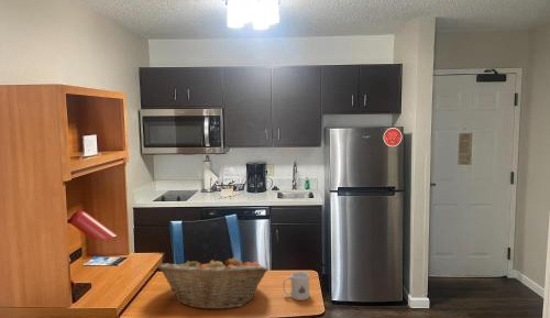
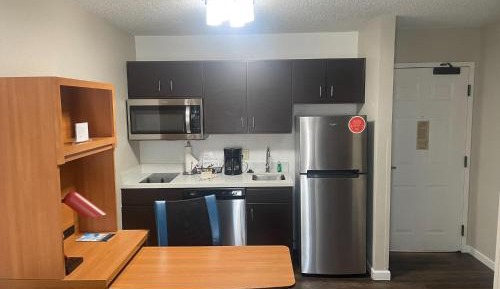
- fruit basket [156,253,270,310]
- mug [282,271,310,301]
